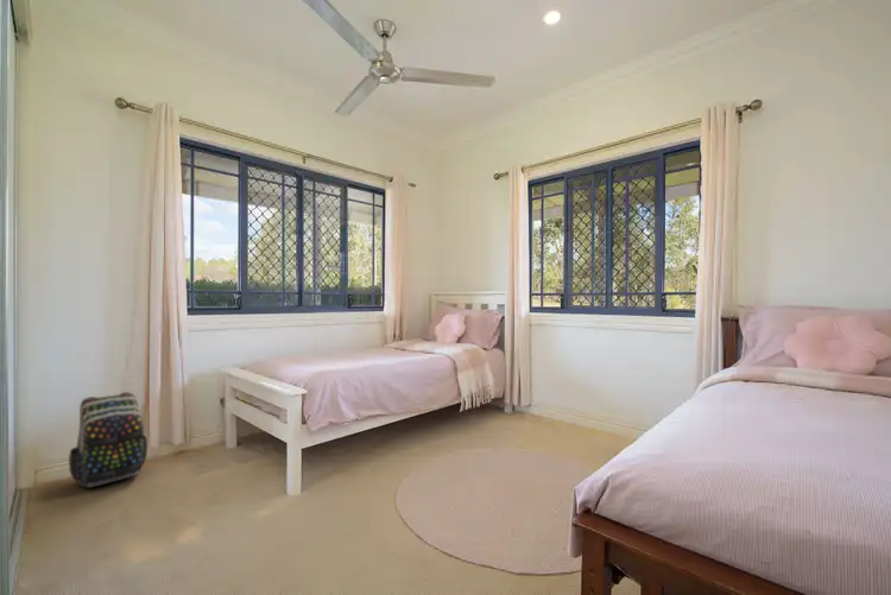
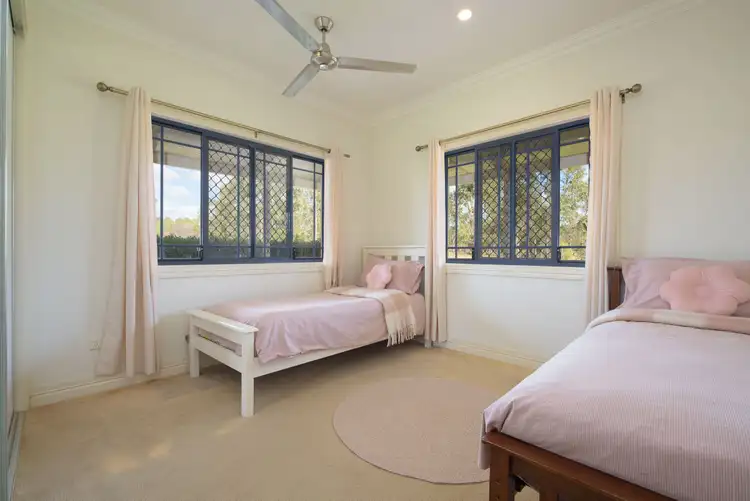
- backpack [68,391,148,489]
